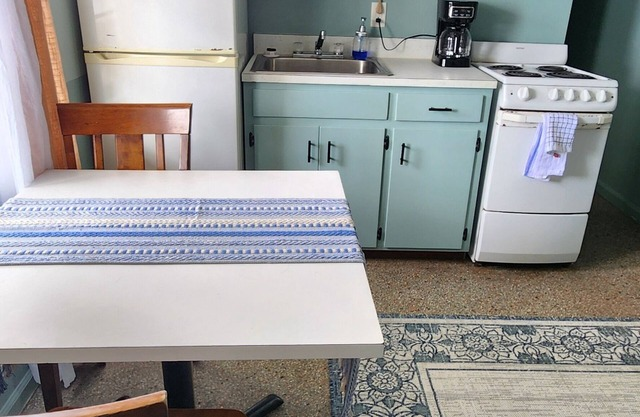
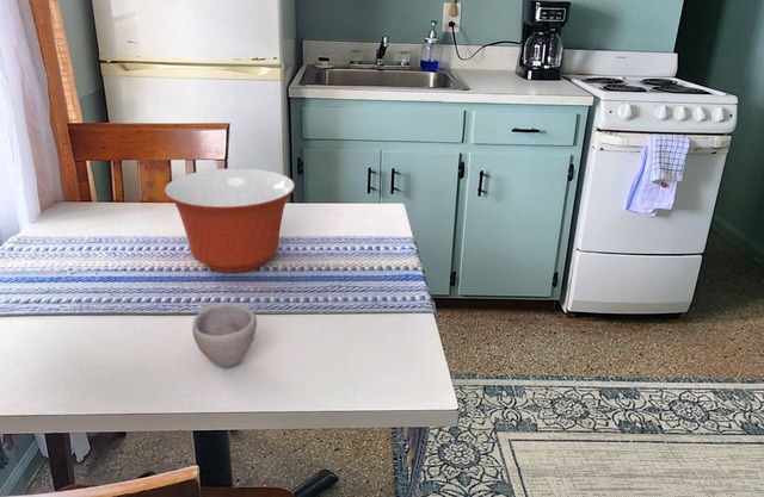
+ cup [191,302,258,368]
+ mixing bowl [164,167,296,273]
